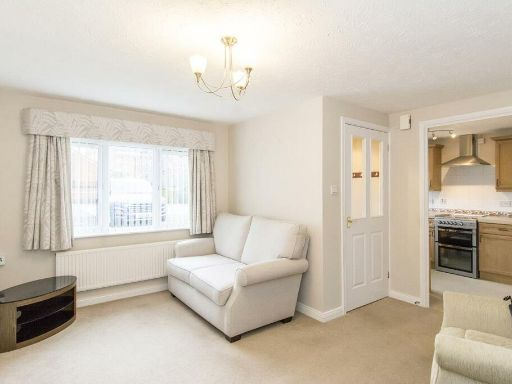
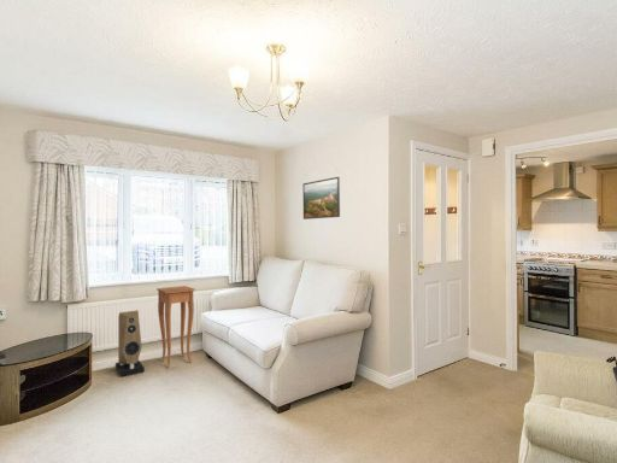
+ side table [155,285,196,369]
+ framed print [301,176,341,221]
+ speaker [114,309,146,377]
